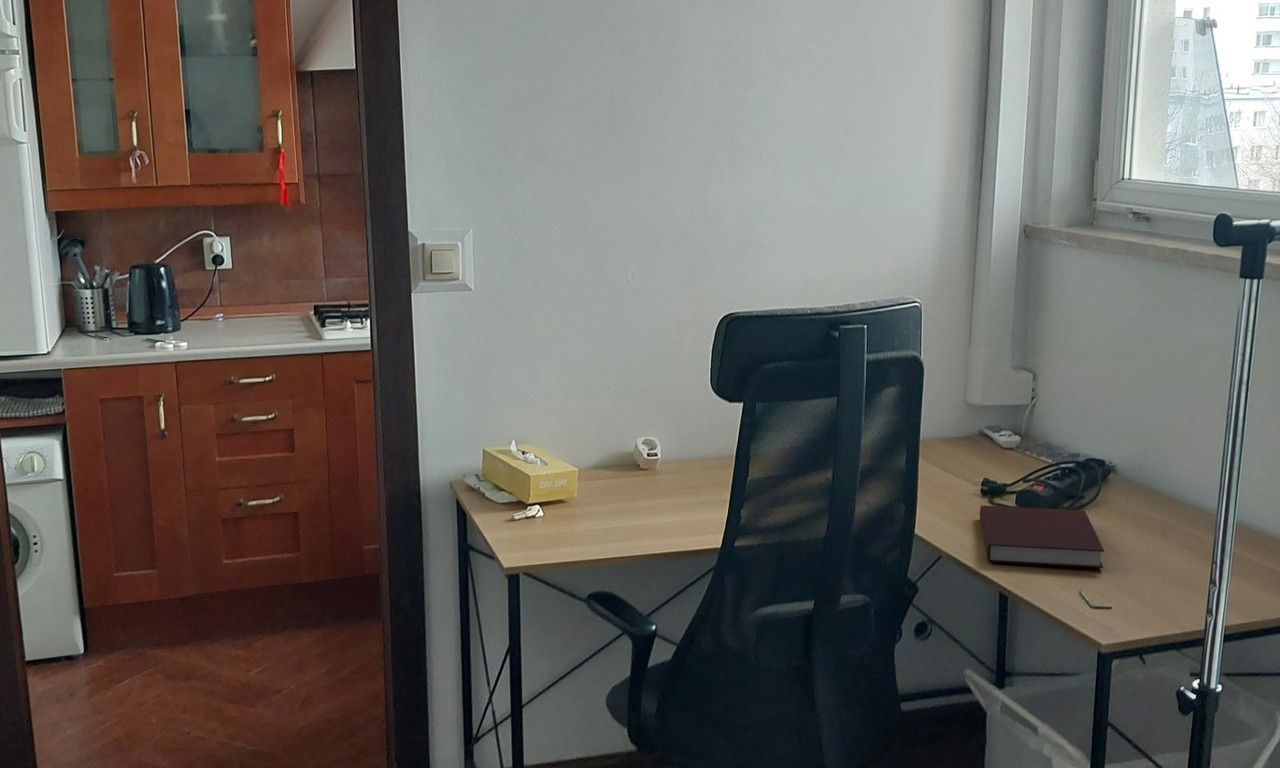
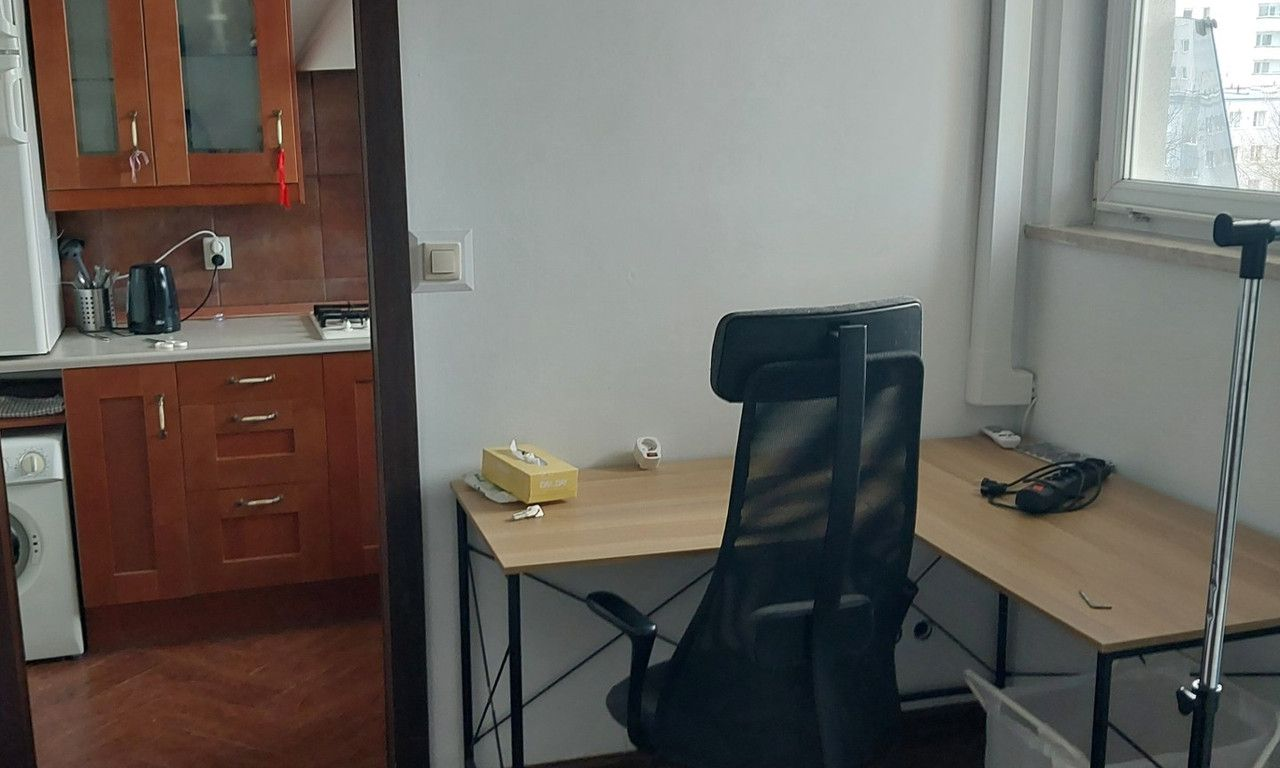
- notebook [979,504,1105,569]
